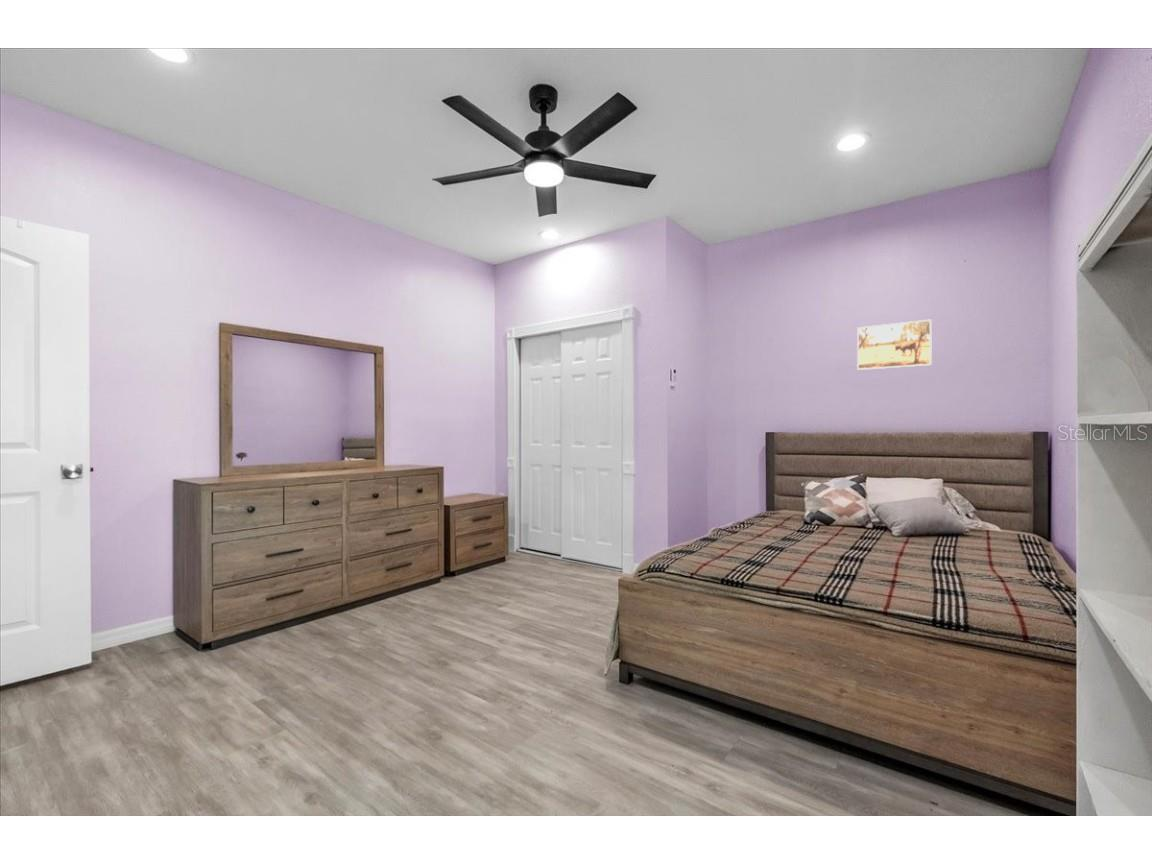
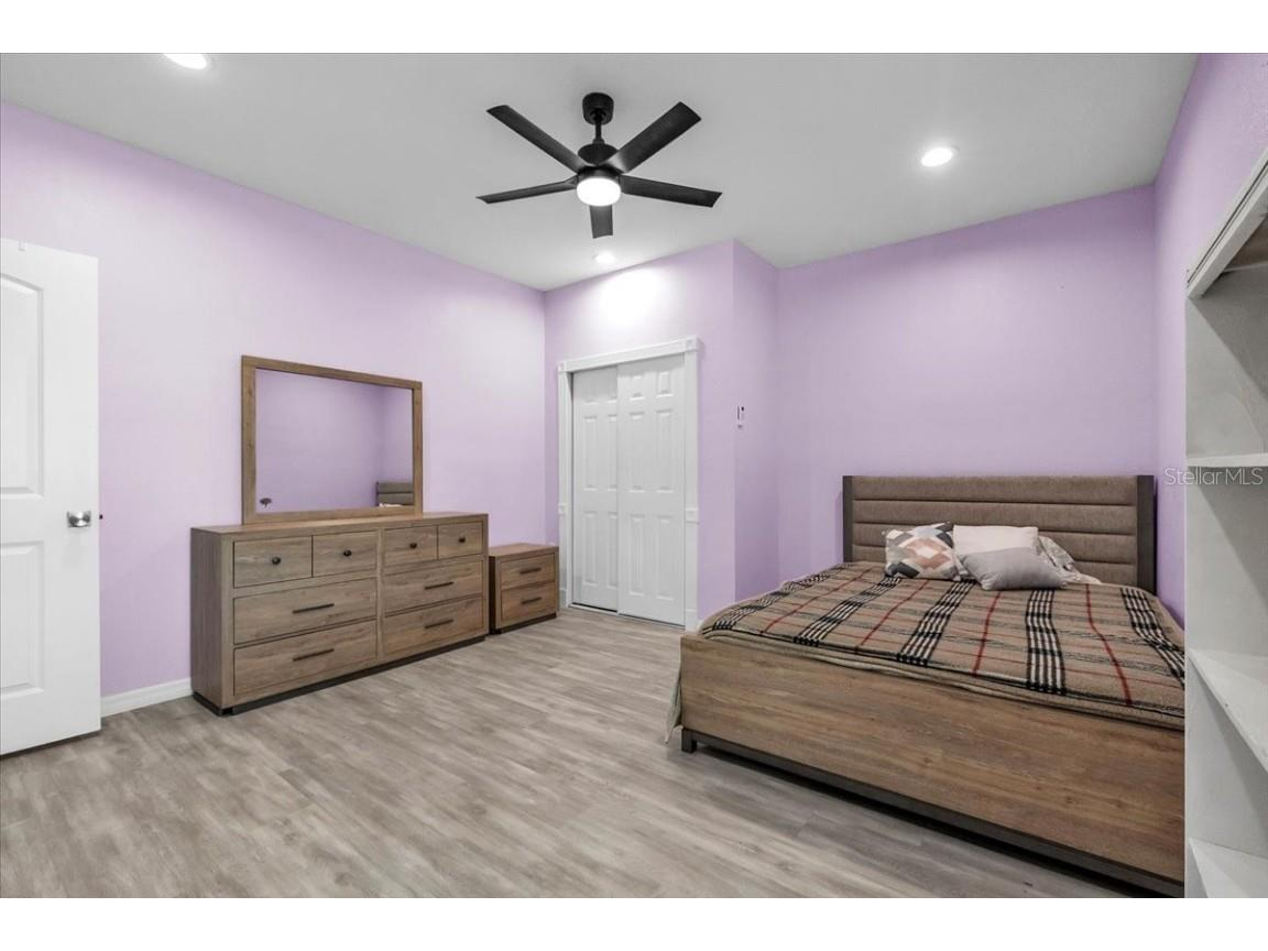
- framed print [856,318,933,371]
